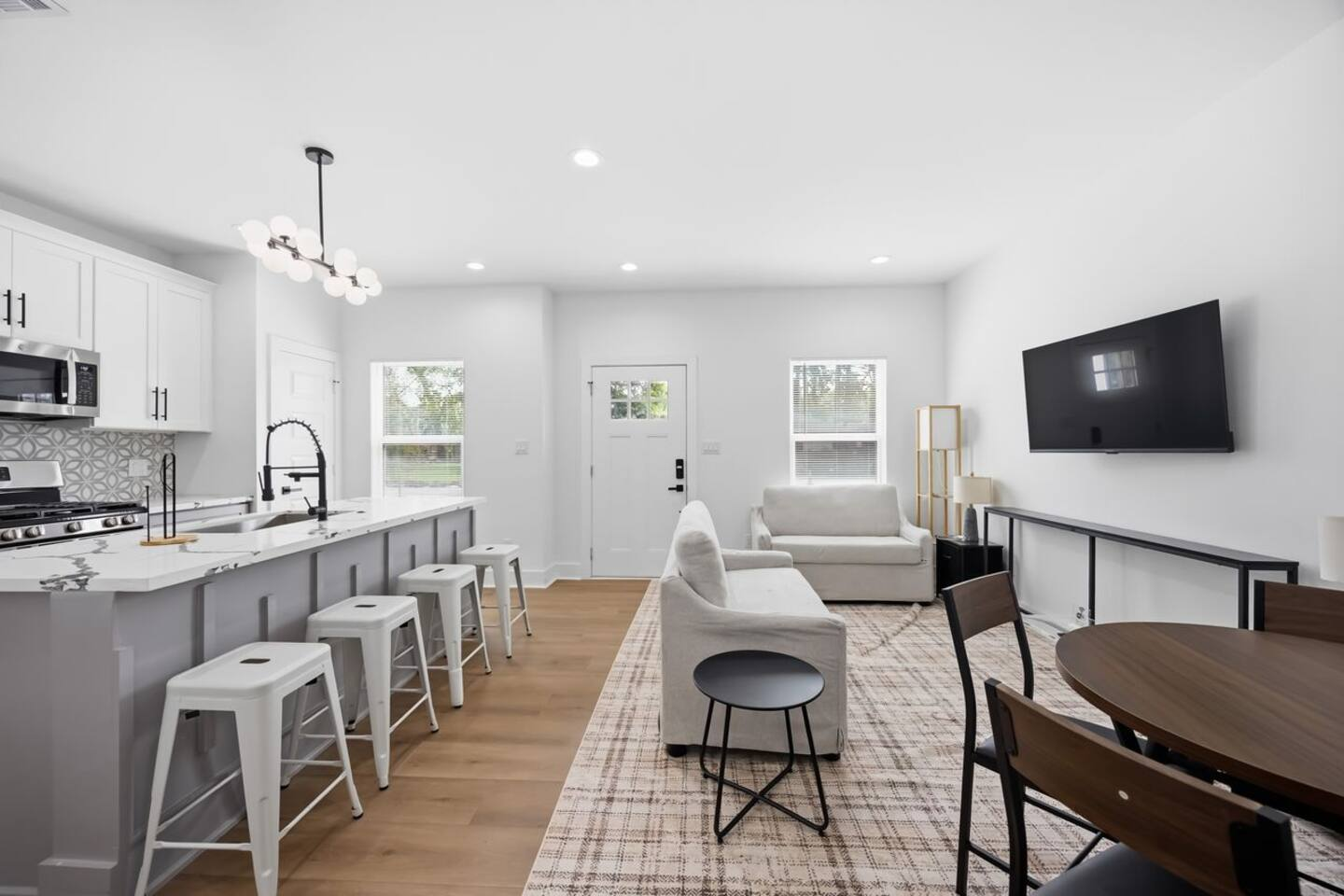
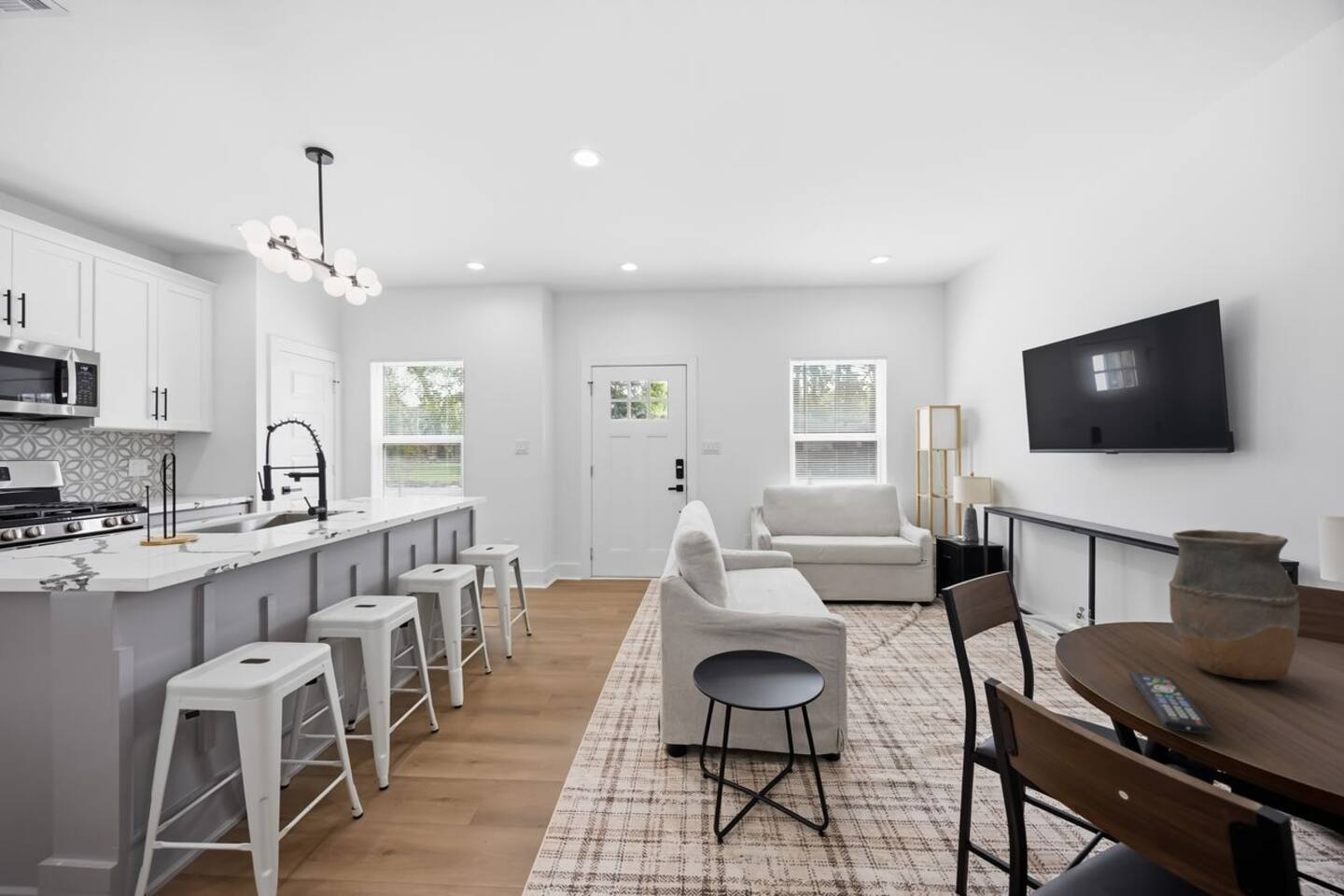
+ remote control [1128,671,1214,735]
+ vase [1168,528,1301,681]
